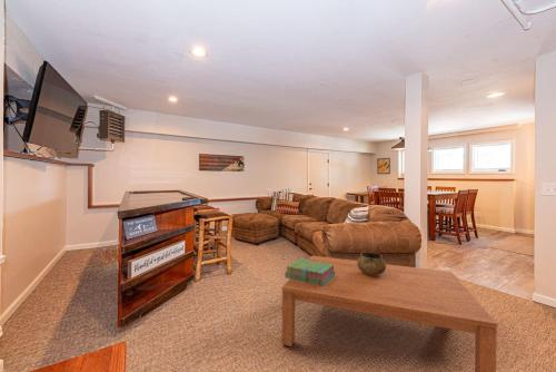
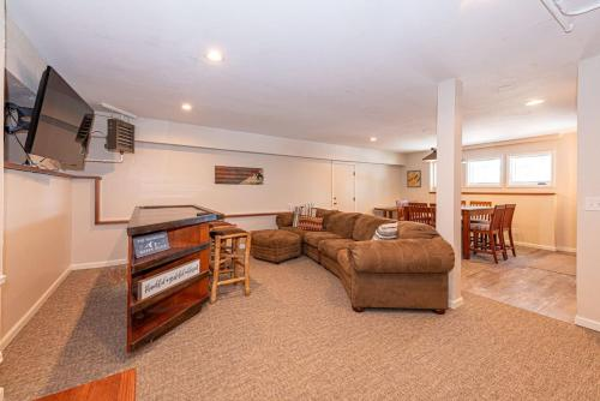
- stack of books [284,258,335,286]
- coffee table [281,255,498,372]
- decorative bowl [357,251,387,275]
